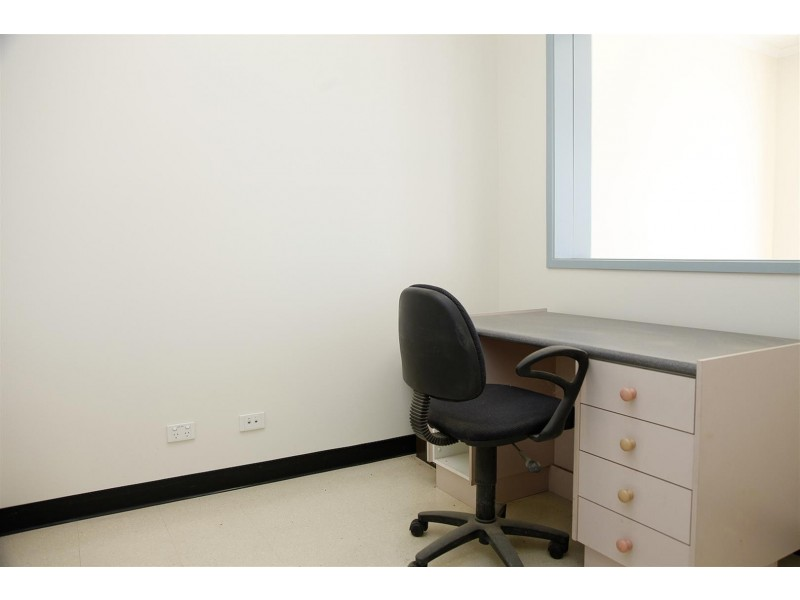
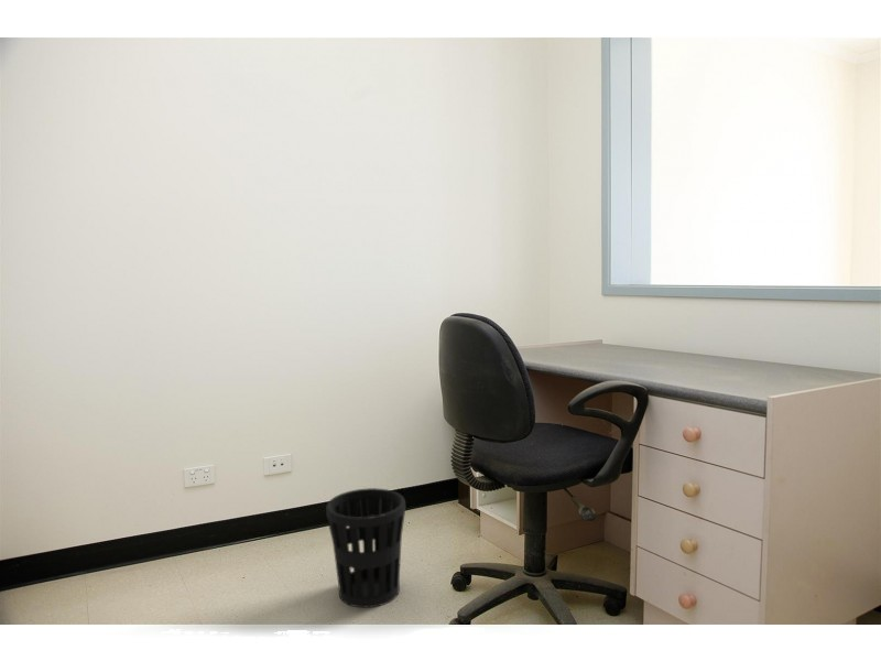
+ wastebasket [325,487,406,609]
